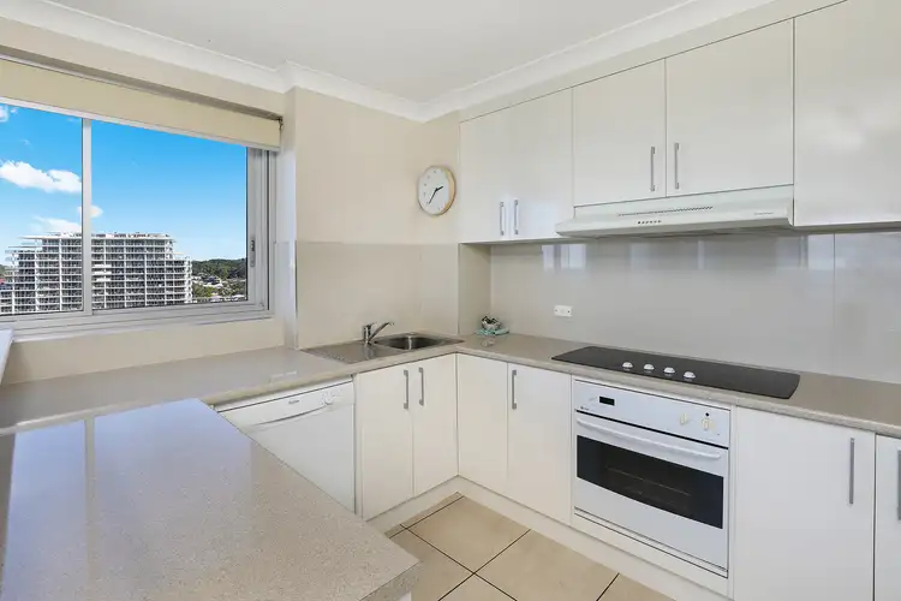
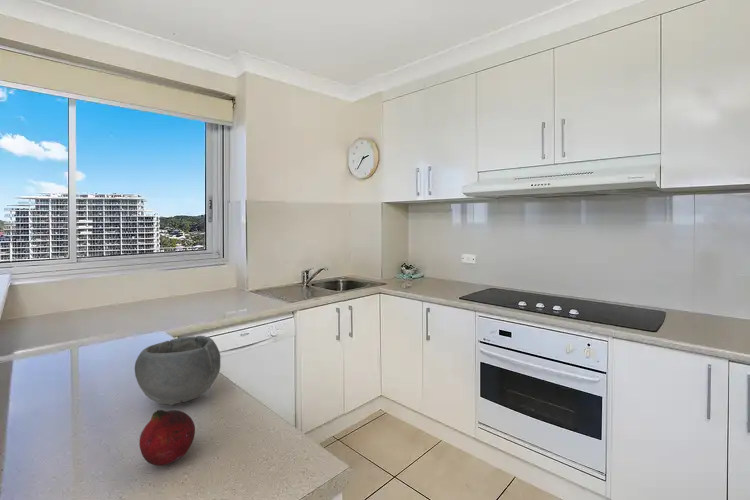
+ fruit [138,409,196,466]
+ bowl [133,335,221,406]
